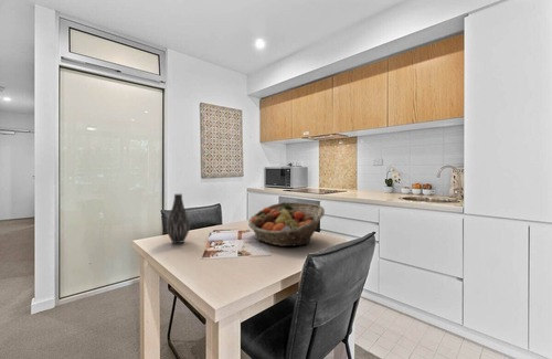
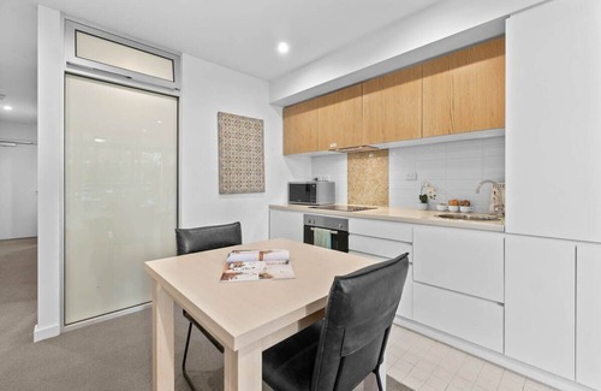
- fruit basket [247,201,326,247]
- vase [166,193,191,244]
